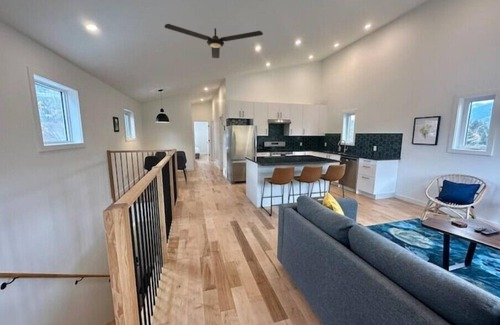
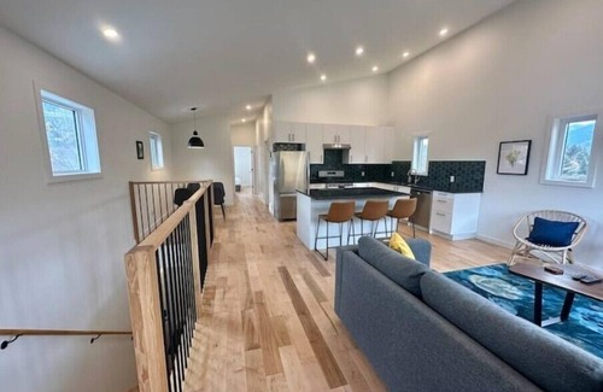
- ceiling fan [163,23,264,59]
